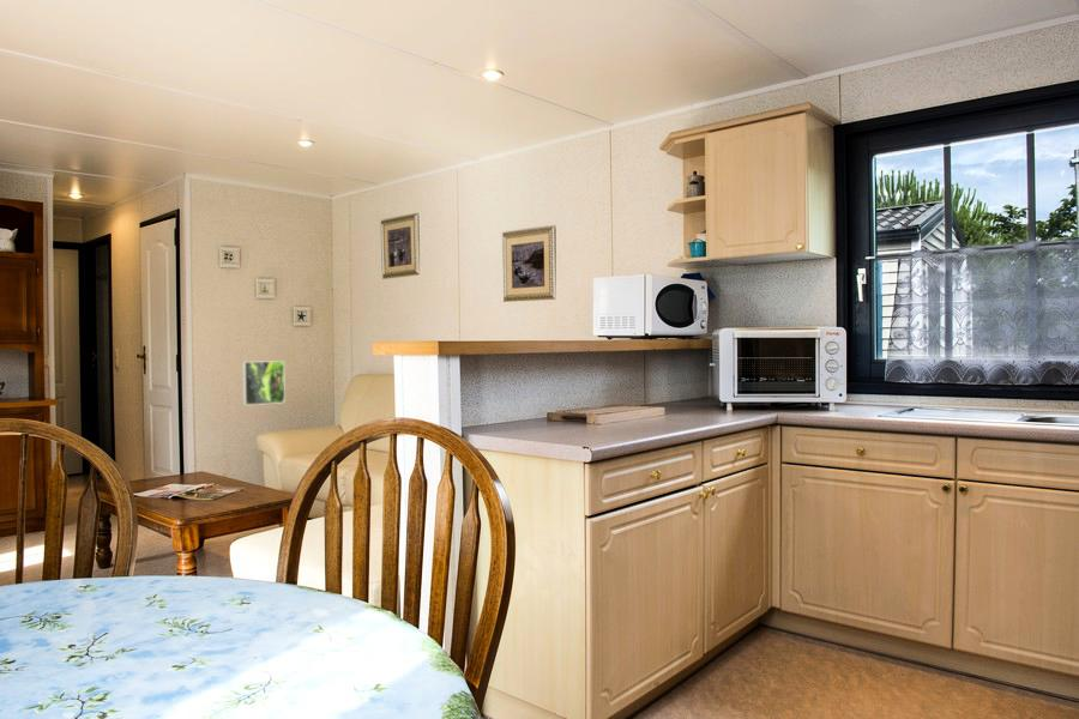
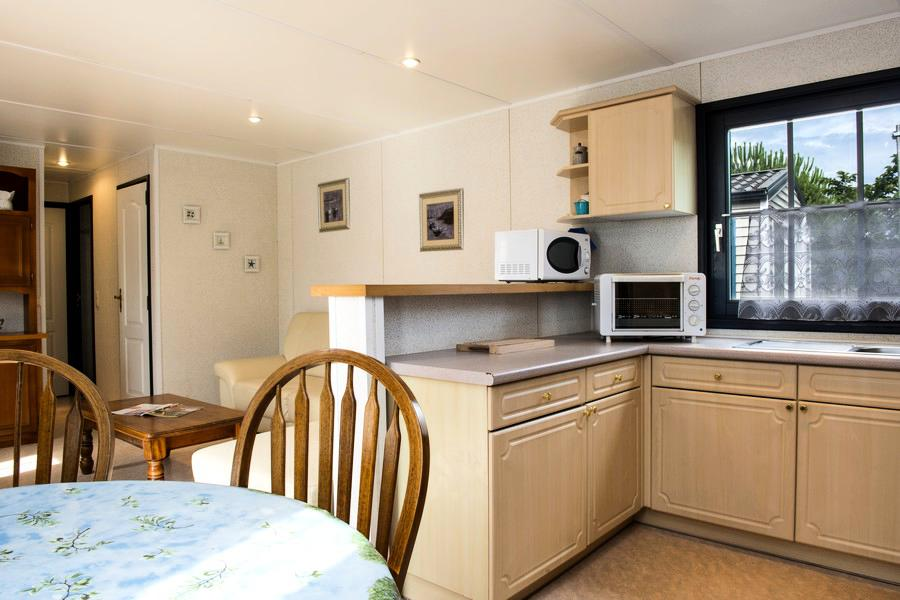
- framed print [241,360,287,406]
